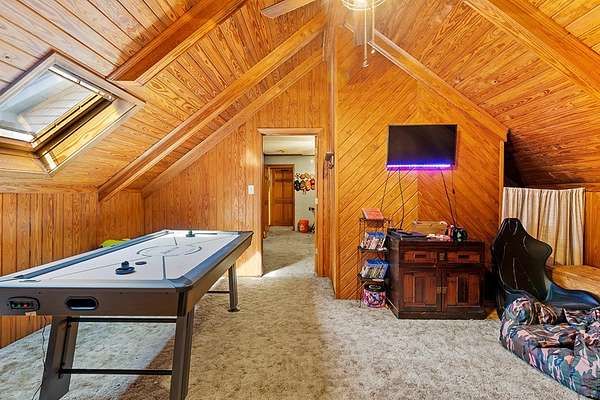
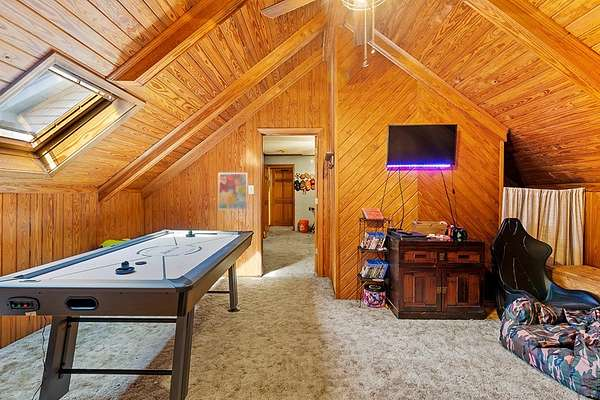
+ wall art [217,172,248,211]
